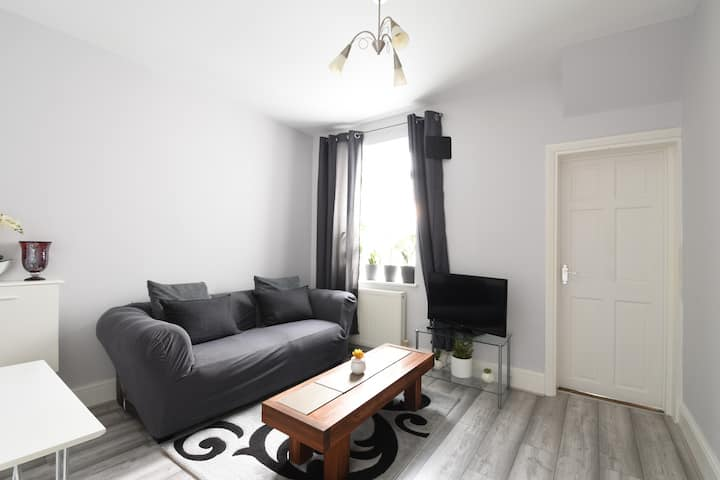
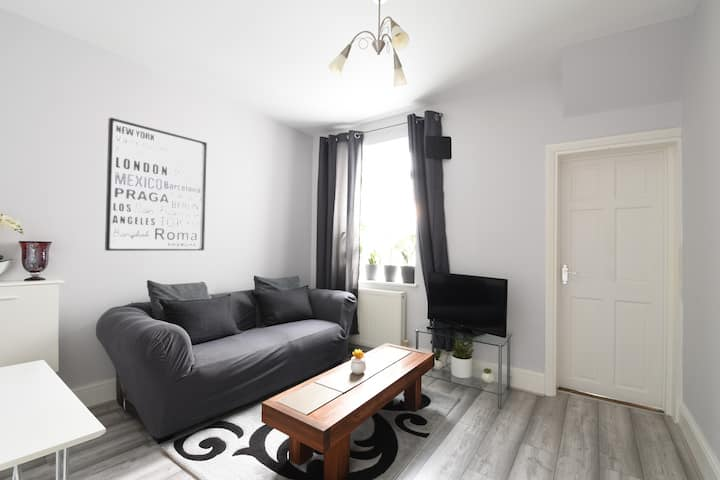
+ wall art [104,117,208,252]
